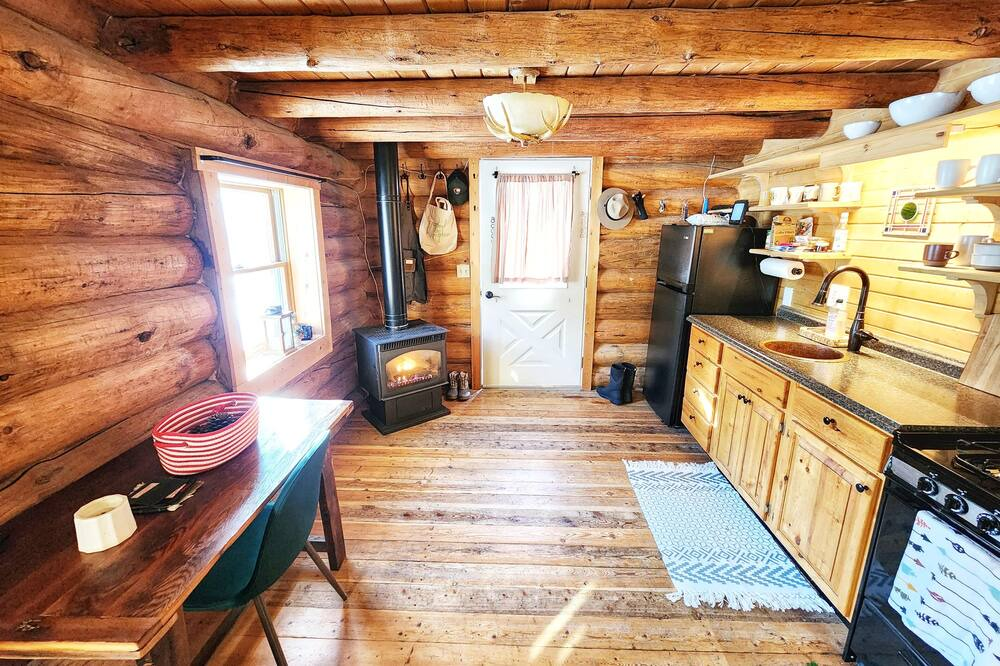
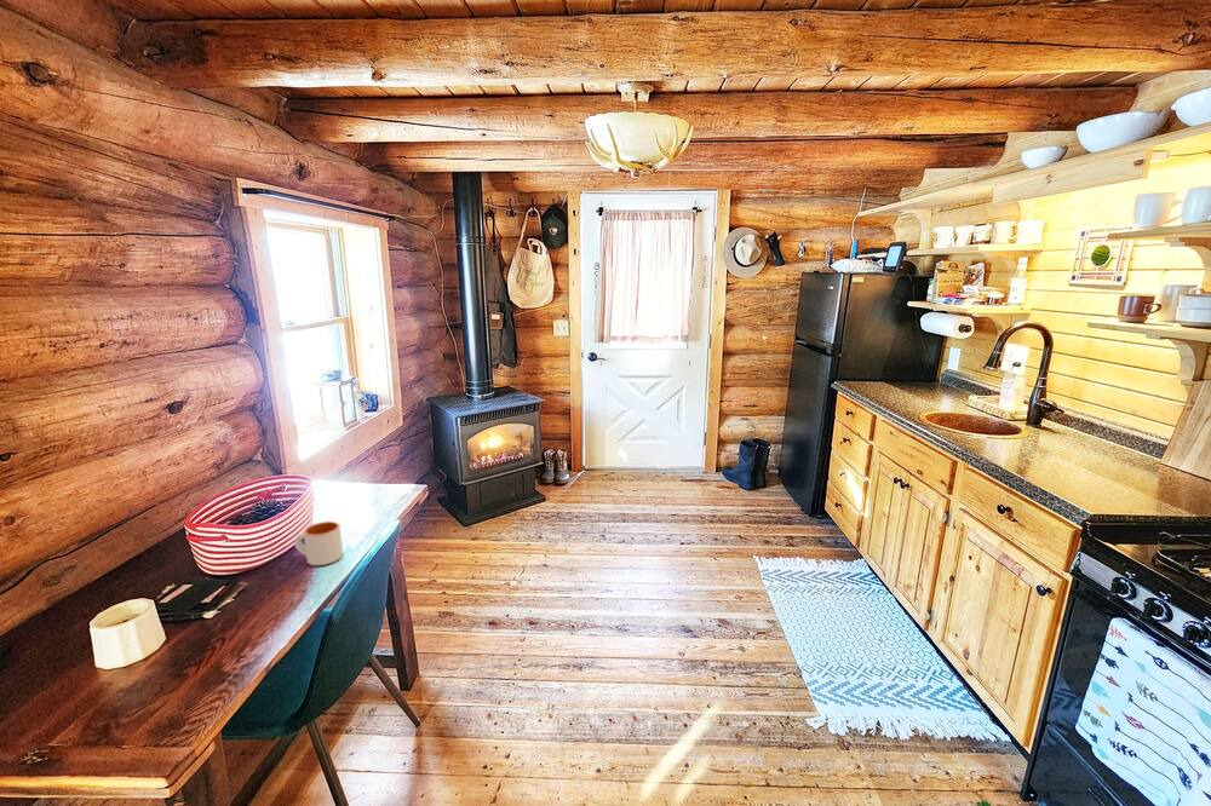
+ mug [293,520,344,566]
